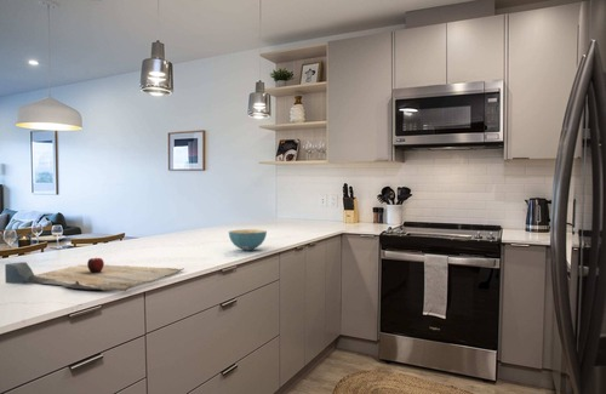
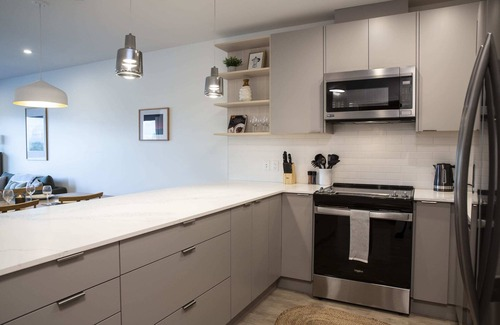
- cereal bowl [228,228,268,252]
- cutting board [4,257,184,293]
